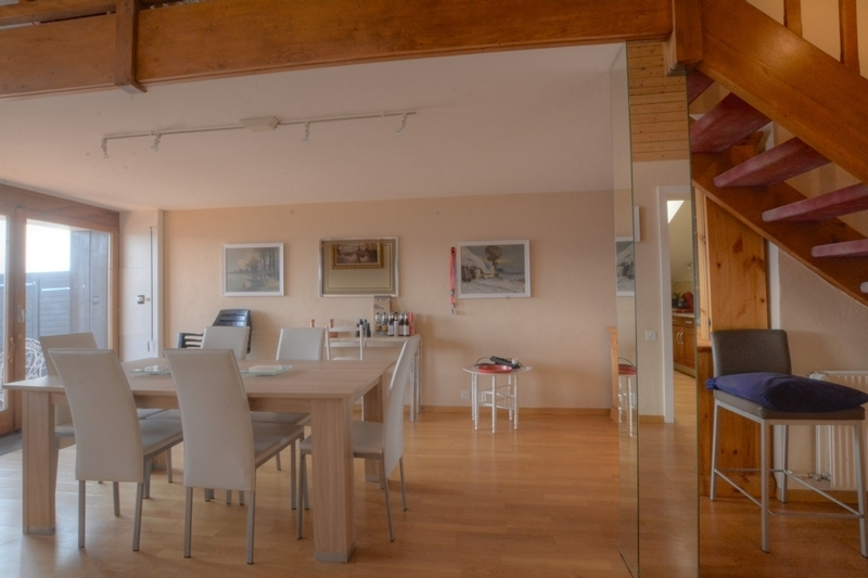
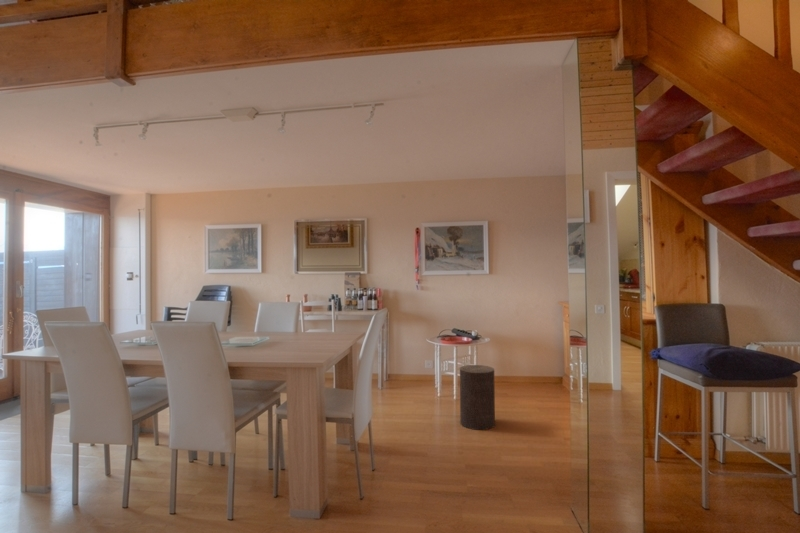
+ stool [459,364,496,431]
